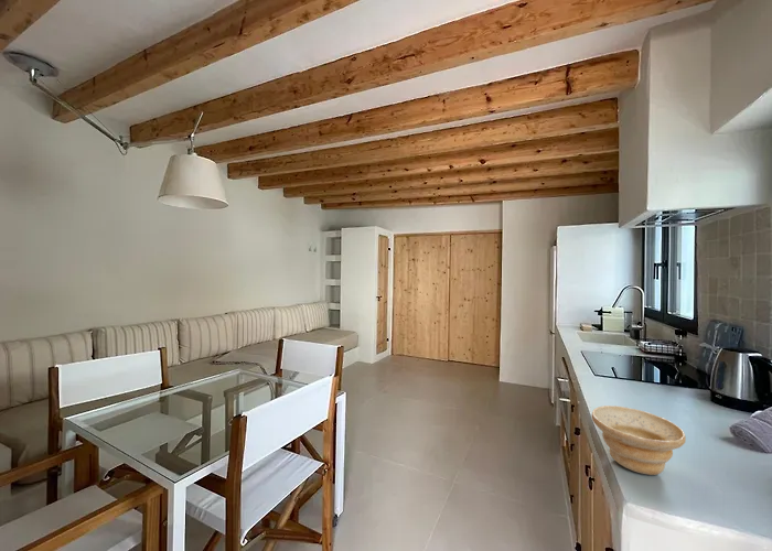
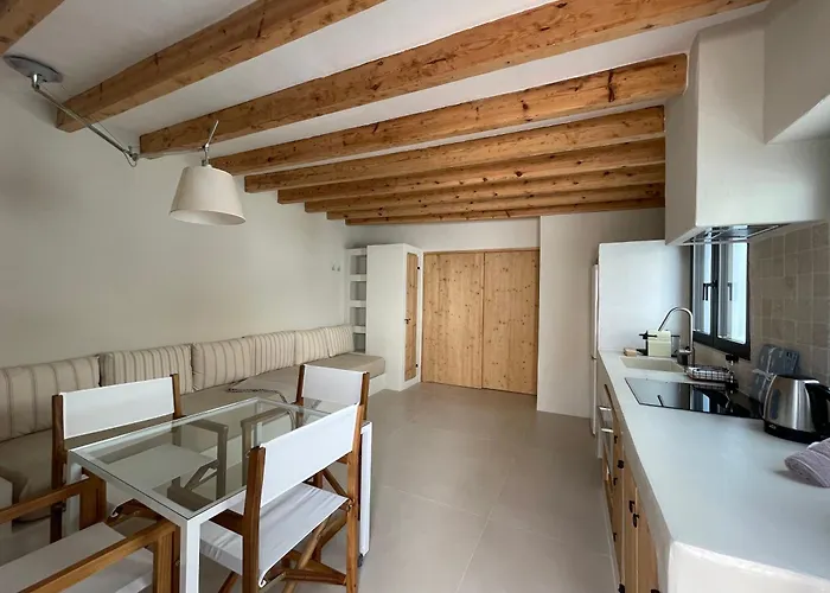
- bowl [591,404,687,476]
